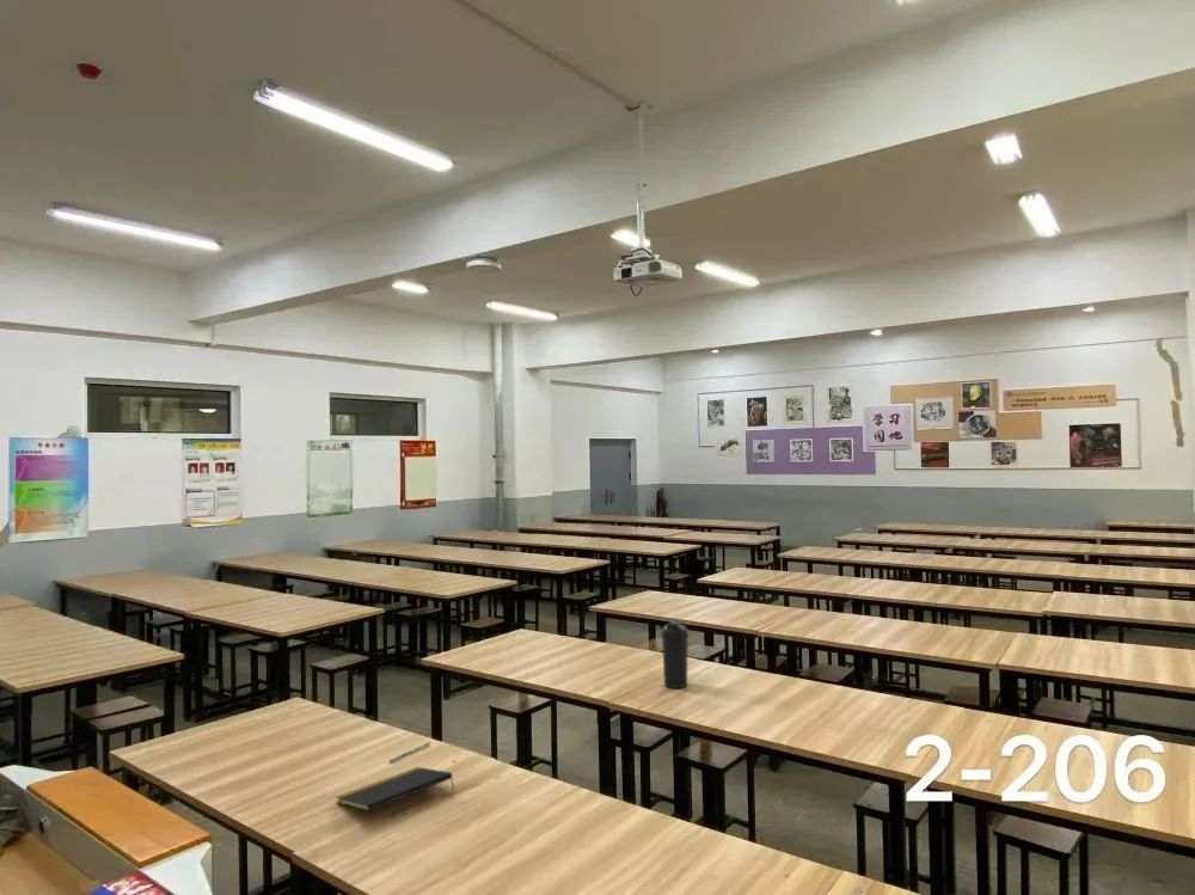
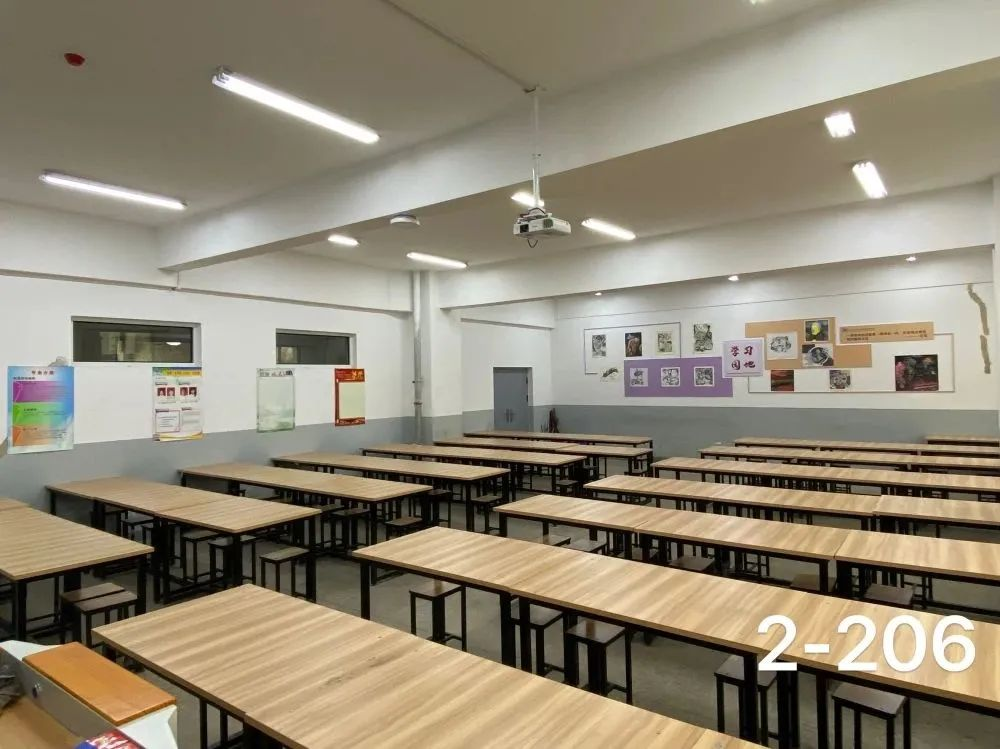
- water bottle [660,619,690,689]
- notepad [335,766,455,813]
- pen [388,741,431,764]
